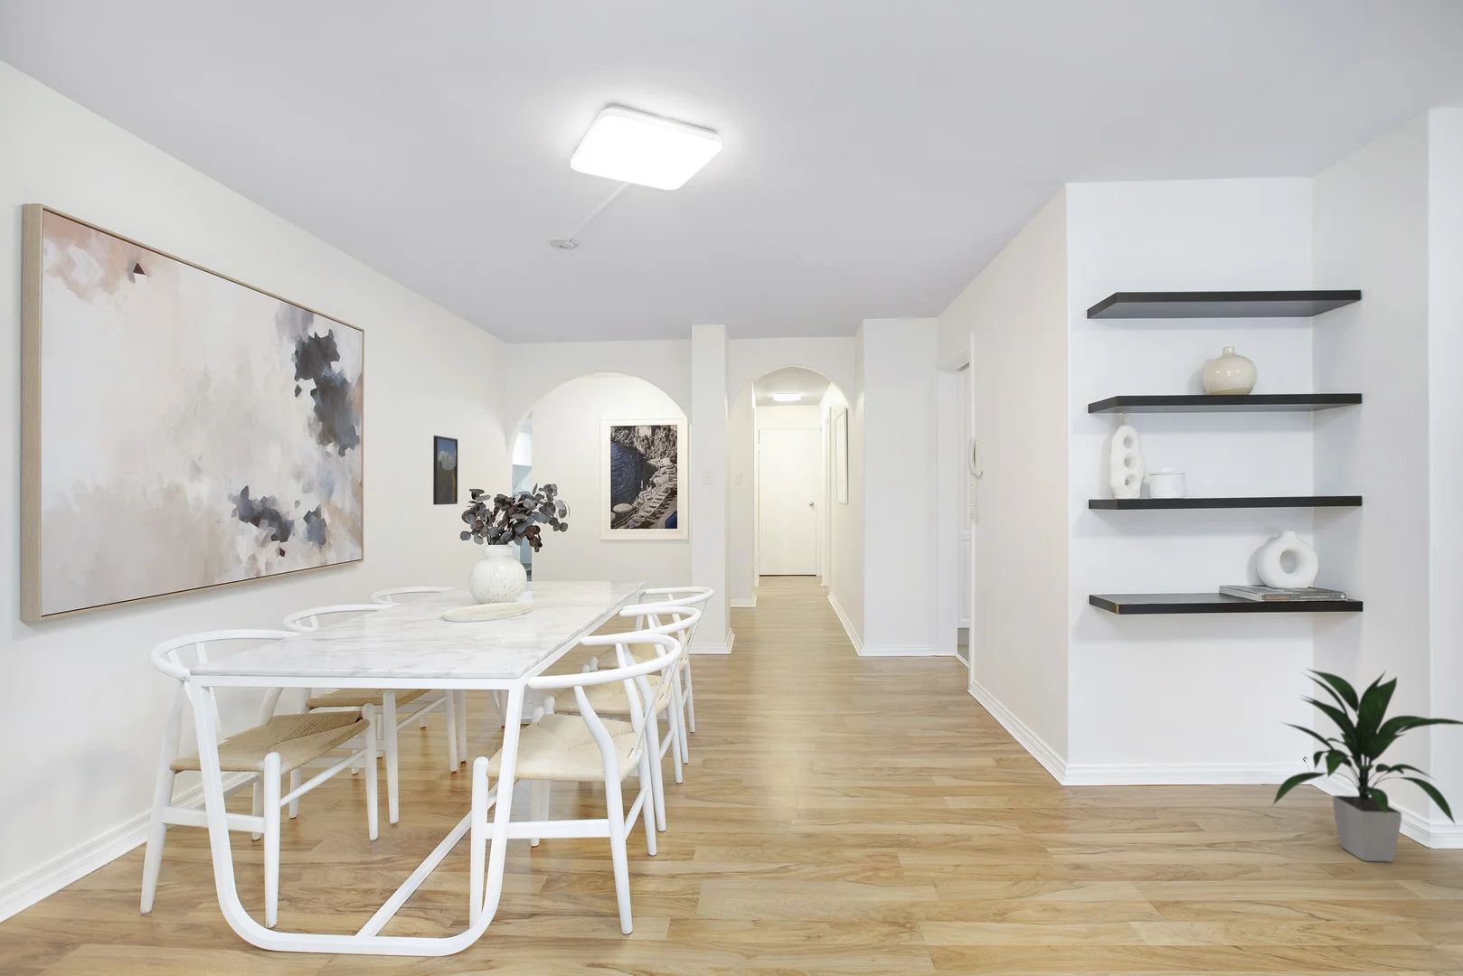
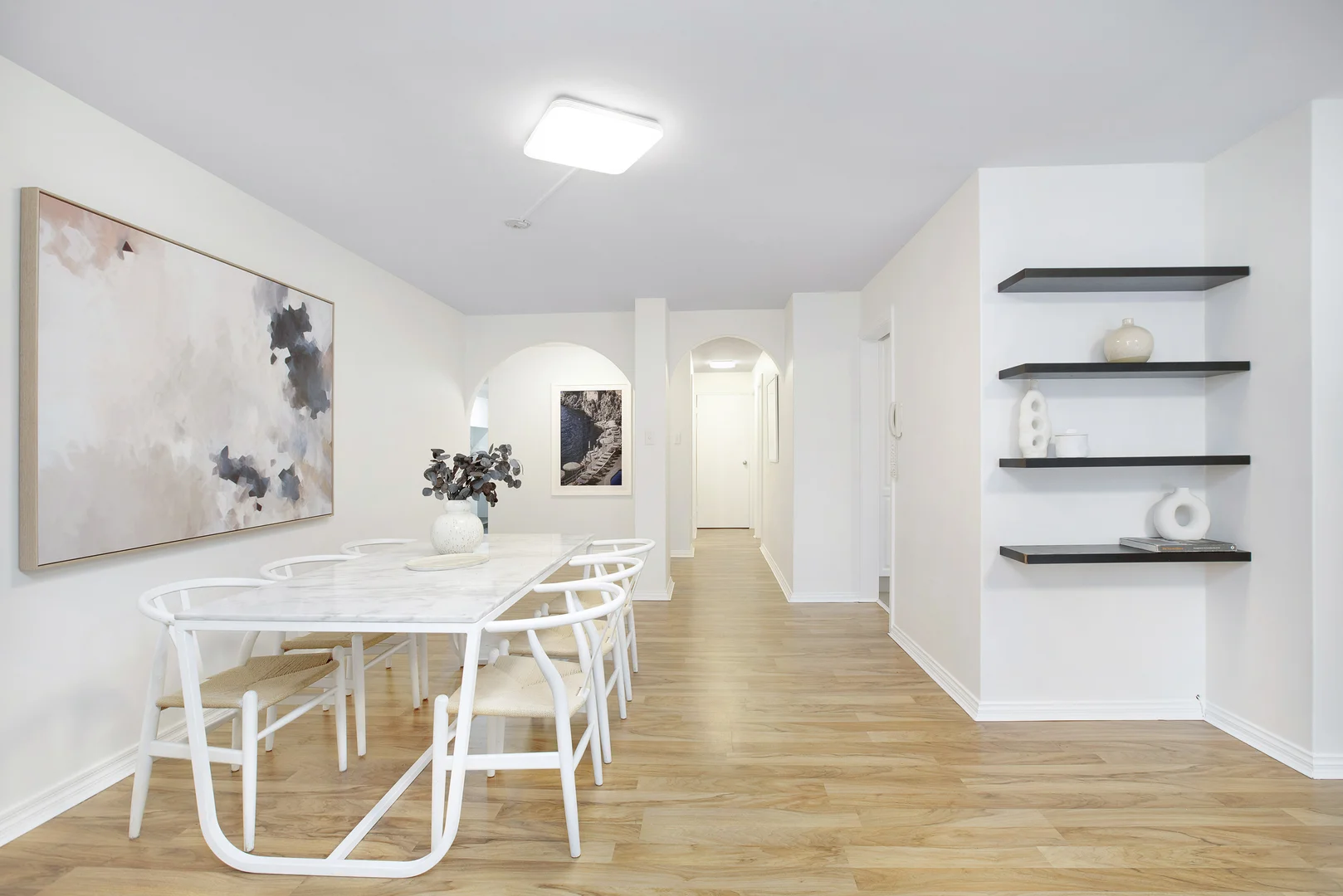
- indoor plant [1270,668,1463,863]
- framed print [432,435,459,507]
